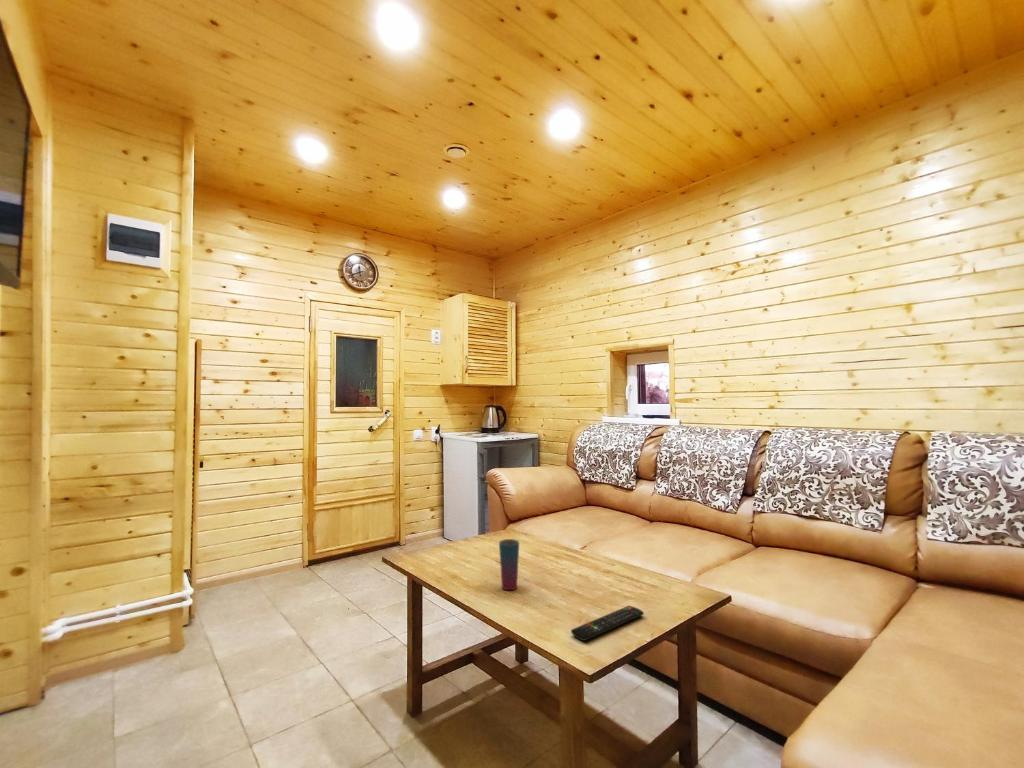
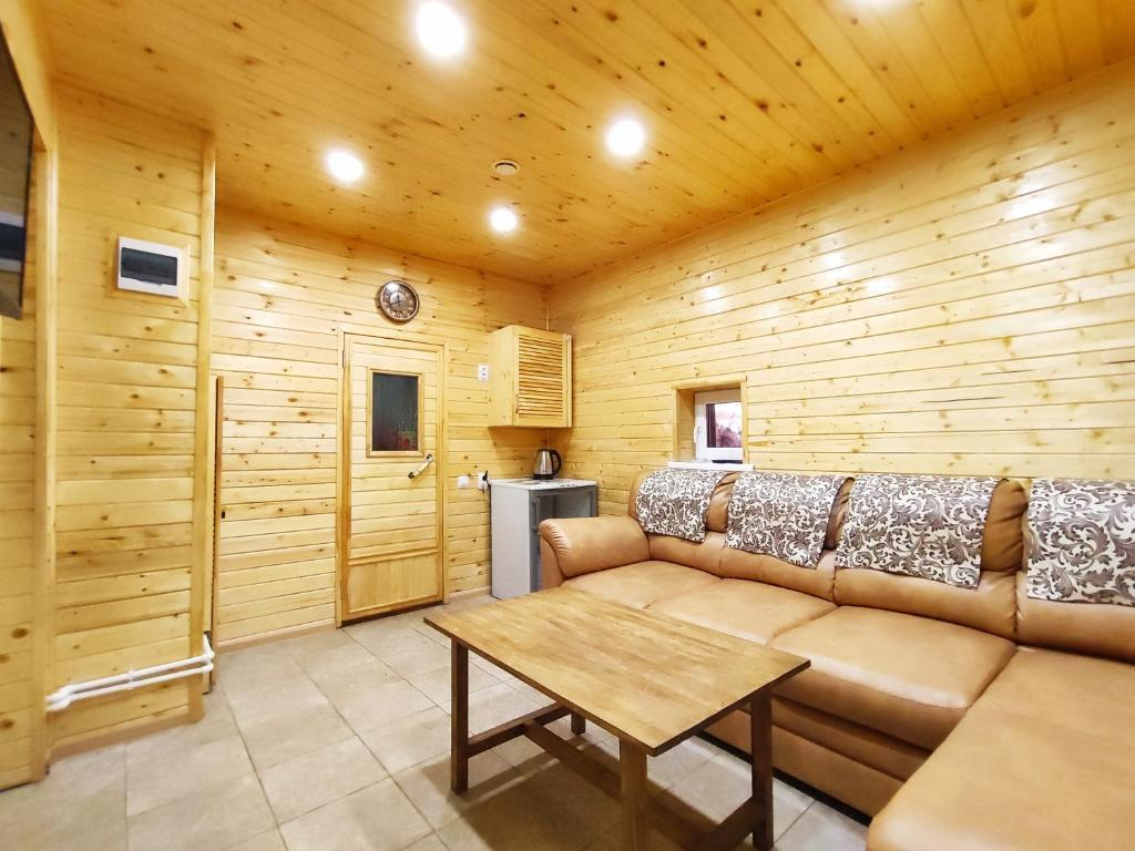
- cup [498,538,520,591]
- remote control [570,605,645,642]
